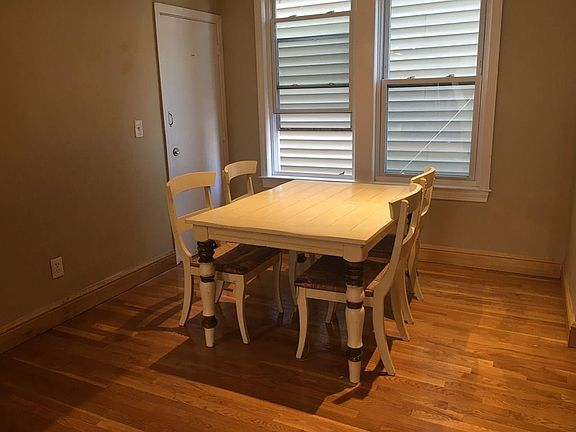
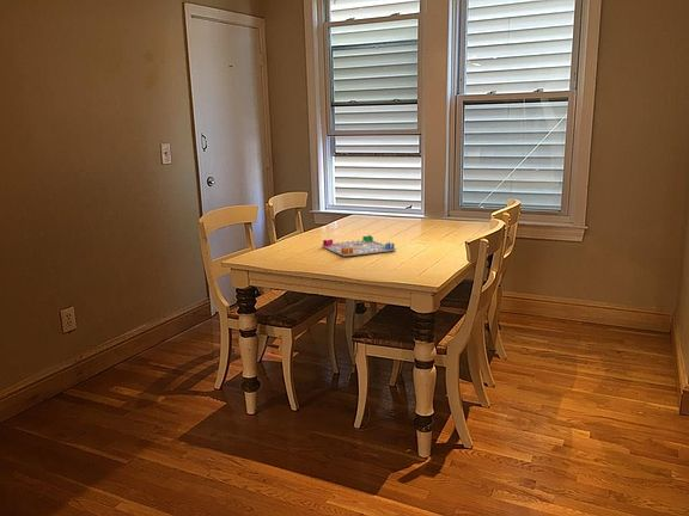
+ board game [321,234,397,257]
